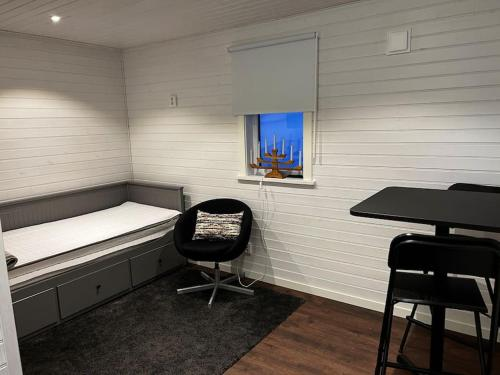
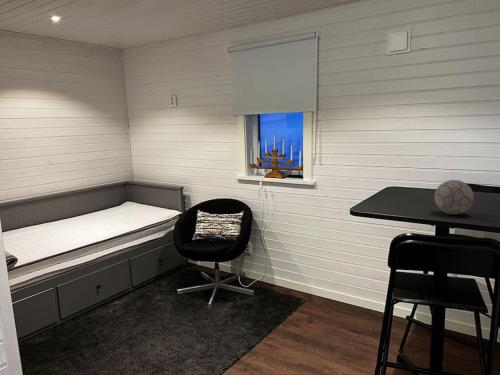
+ decorative ball [434,179,475,215]
